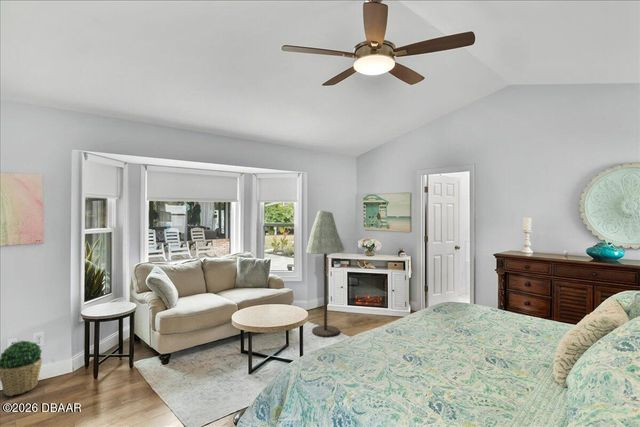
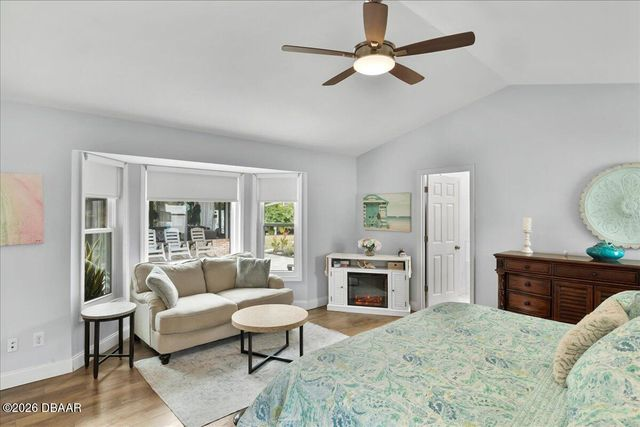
- floor lamp [305,210,345,338]
- potted plant [0,340,43,397]
